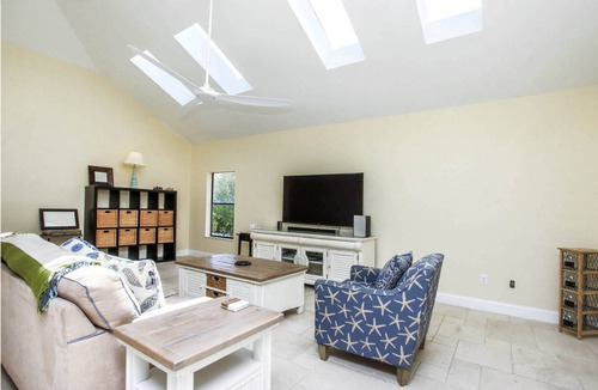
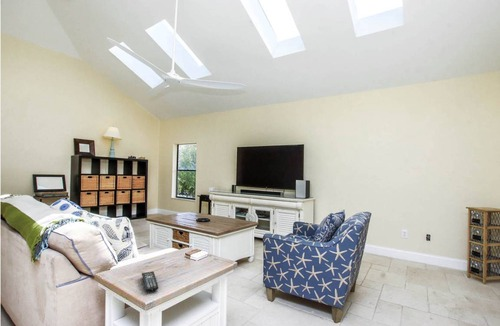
+ remote control [141,270,159,293]
